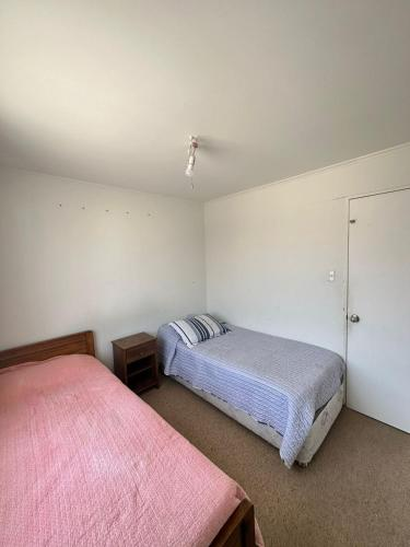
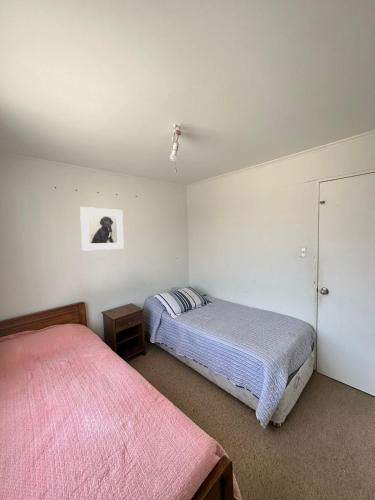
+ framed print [79,206,125,252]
